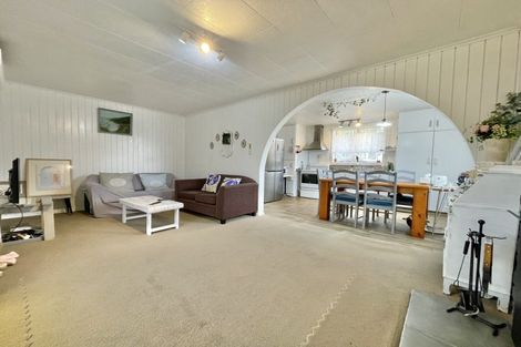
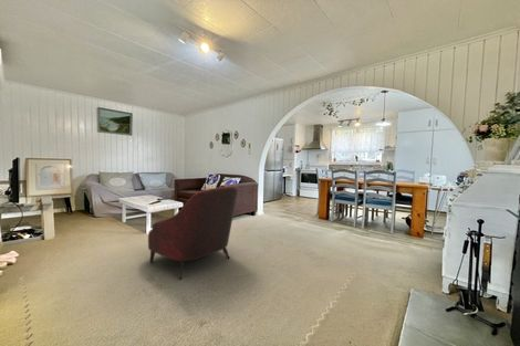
+ armchair [147,186,239,281]
